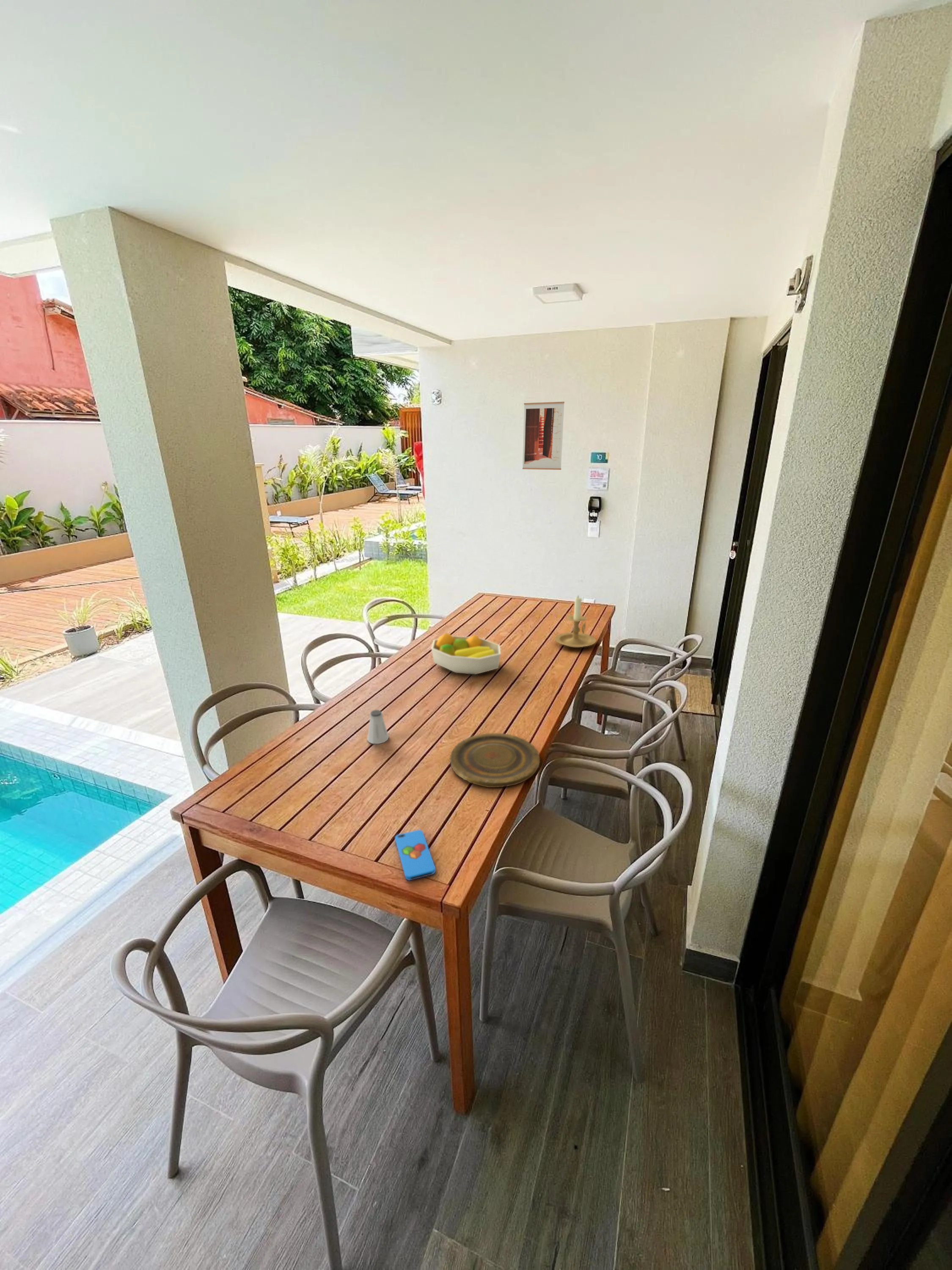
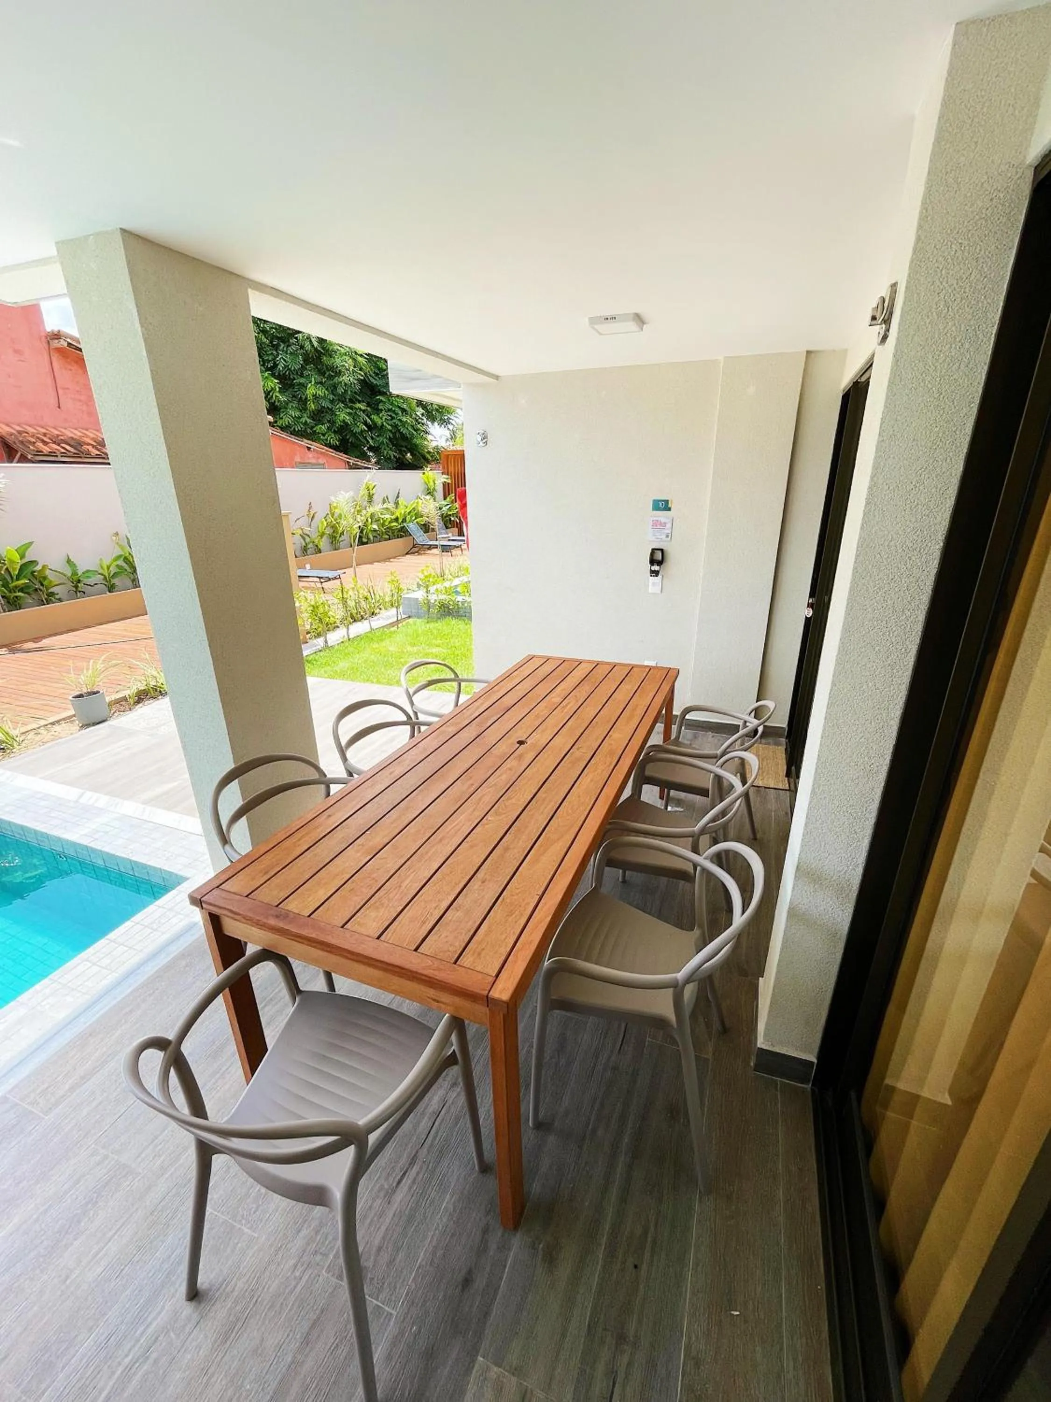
- plate [450,732,540,788]
- smartphone [395,829,436,881]
- wall art [522,401,565,470]
- candle holder [554,595,597,648]
- saltshaker [367,710,389,744]
- fruit bowl [431,632,501,675]
